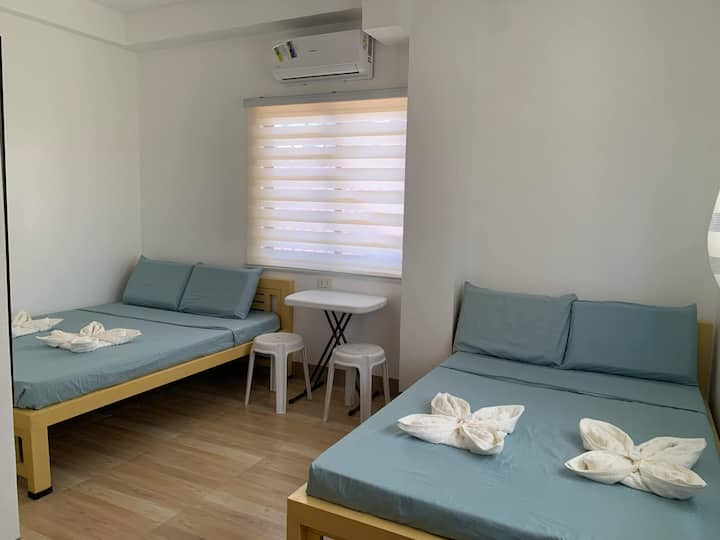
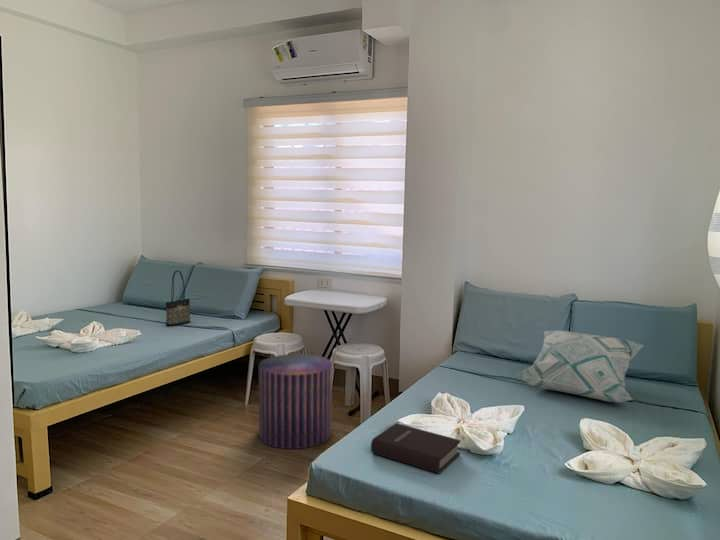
+ book [370,422,461,475]
+ decorative pillow [516,329,645,404]
+ pouf [258,353,333,450]
+ tote bag [165,270,191,327]
